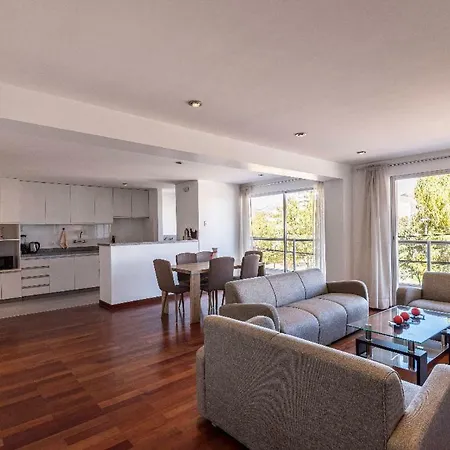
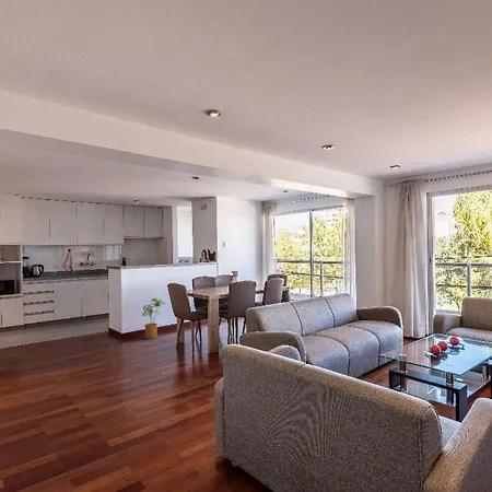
+ house plant [141,297,166,340]
